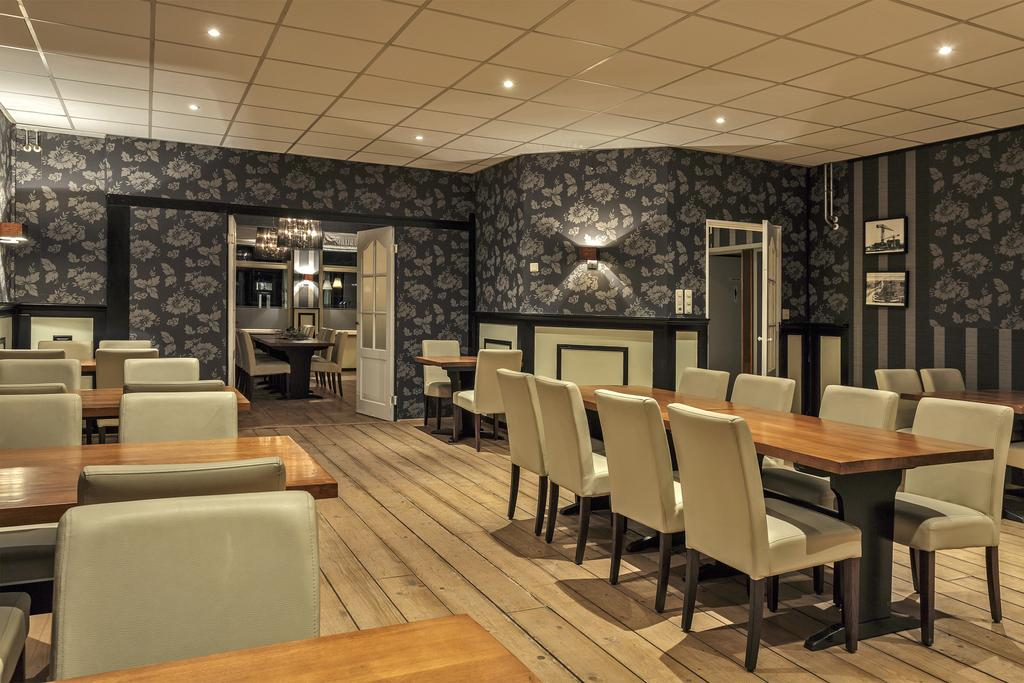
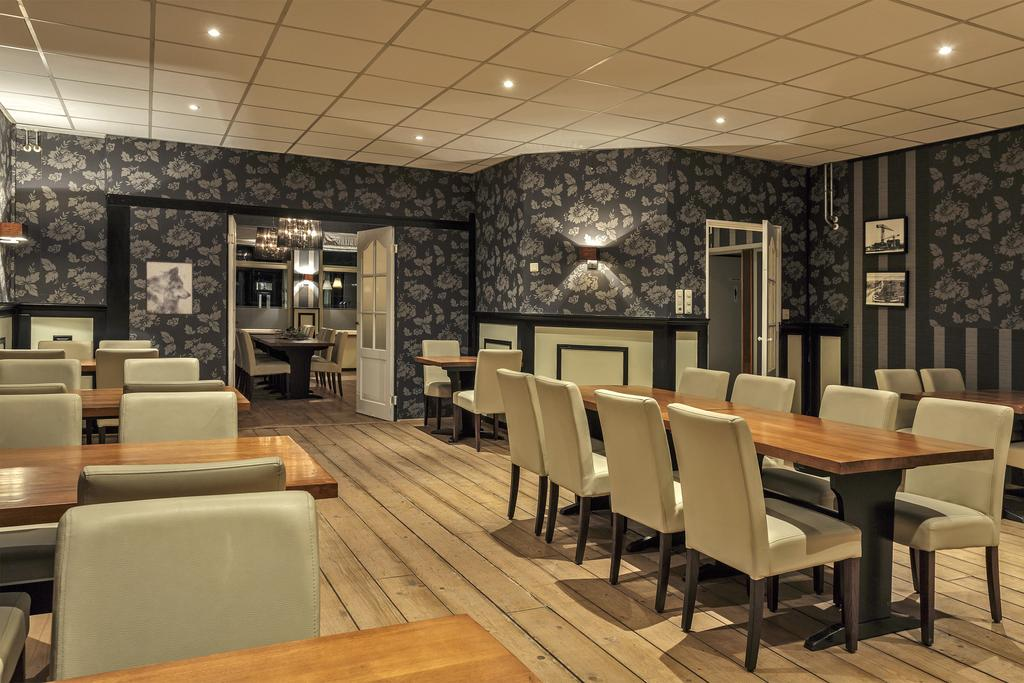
+ wall art [145,260,194,316]
